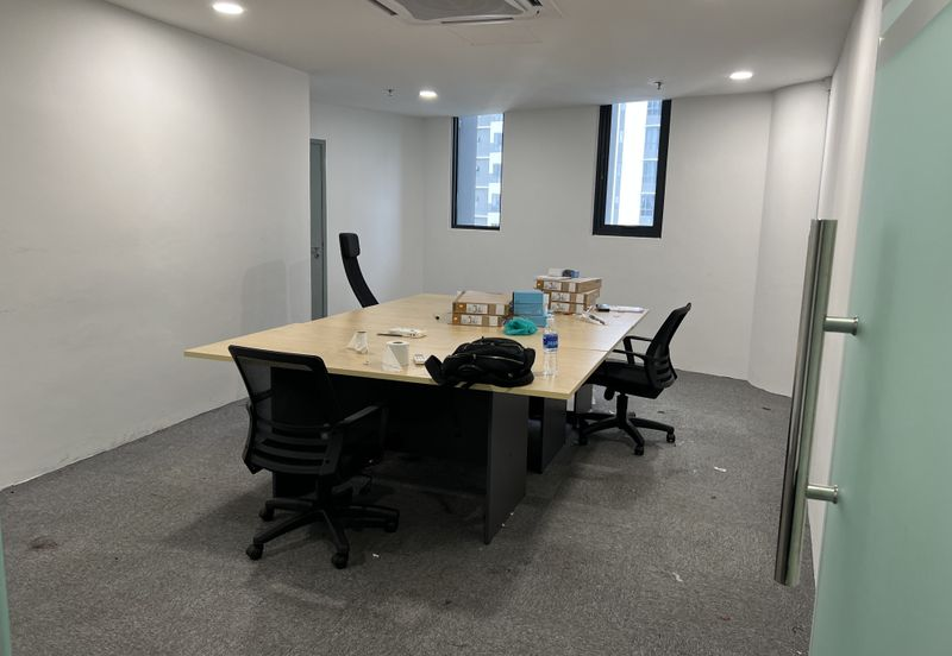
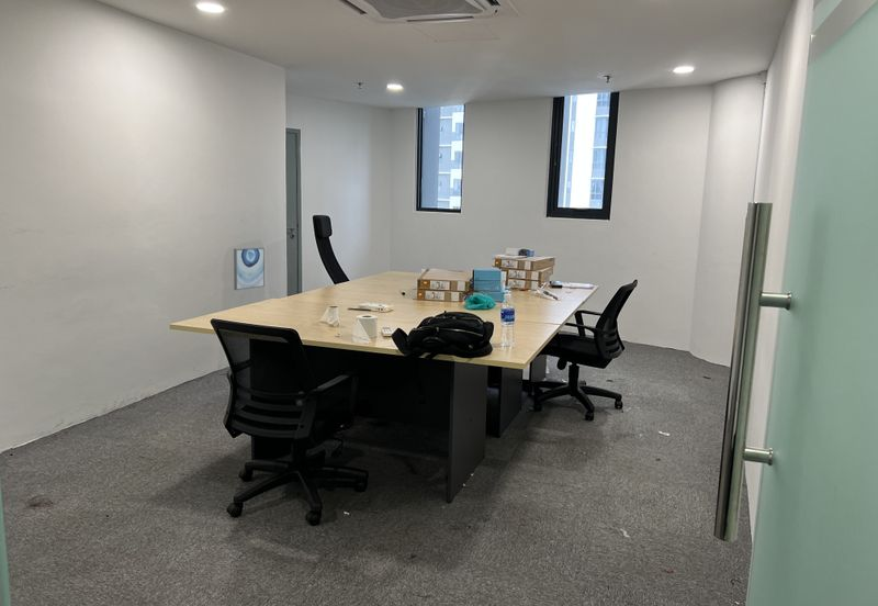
+ wall art [233,247,266,291]
